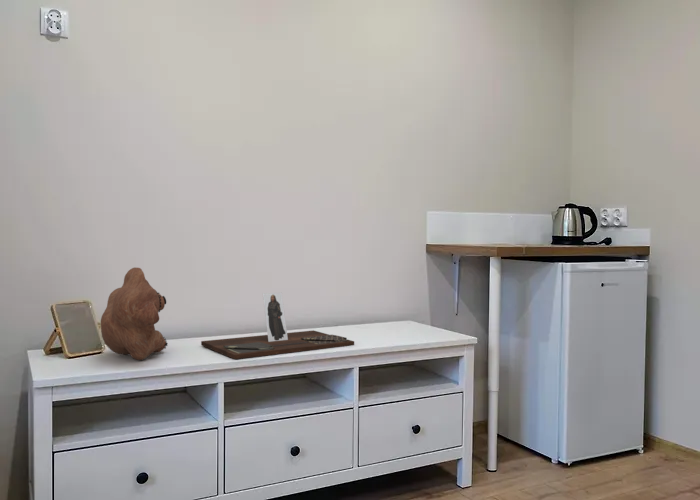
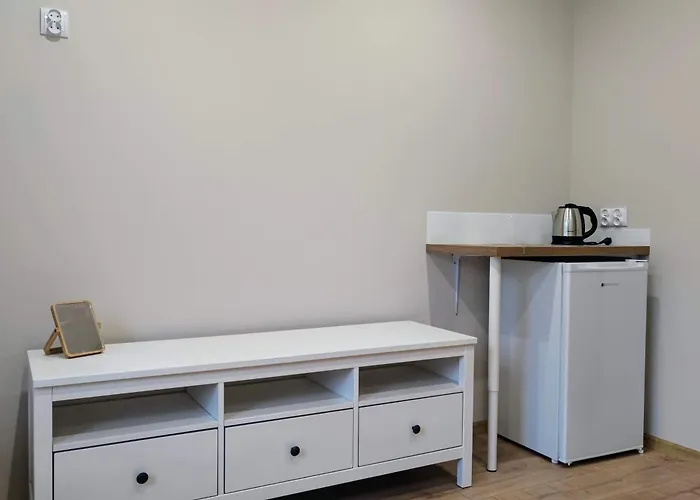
- teddy bear [100,267,169,361]
- decorative tray [200,292,355,360]
